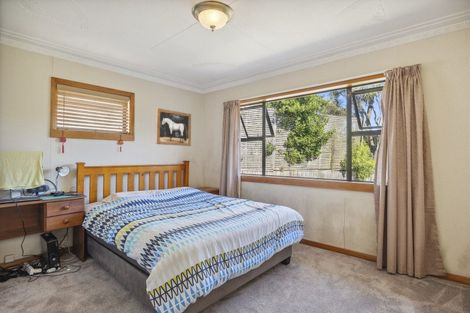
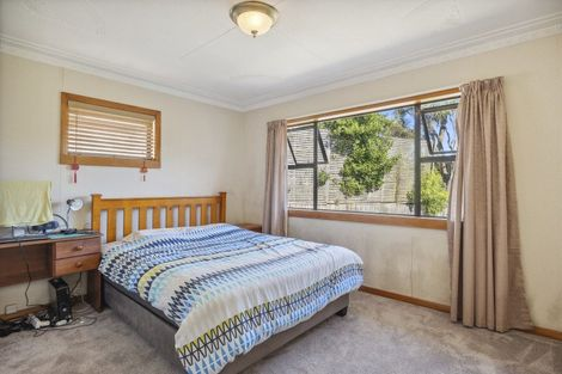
- wall art [155,107,192,147]
